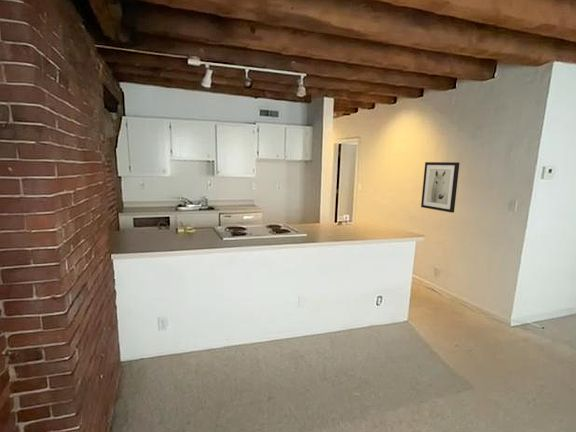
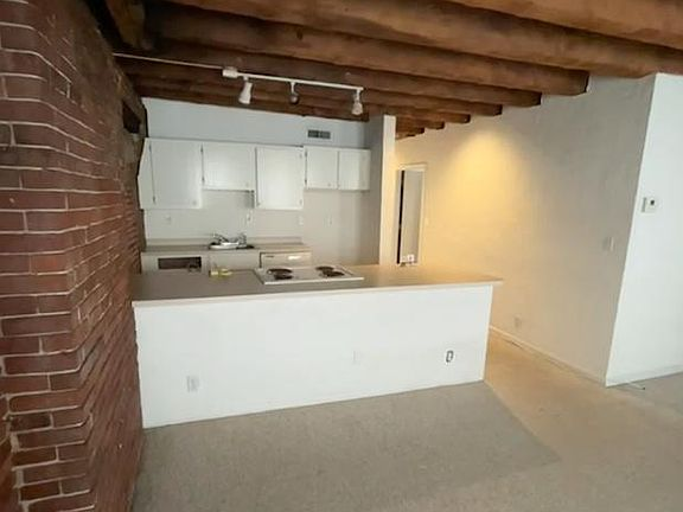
- wall art [420,161,460,214]
